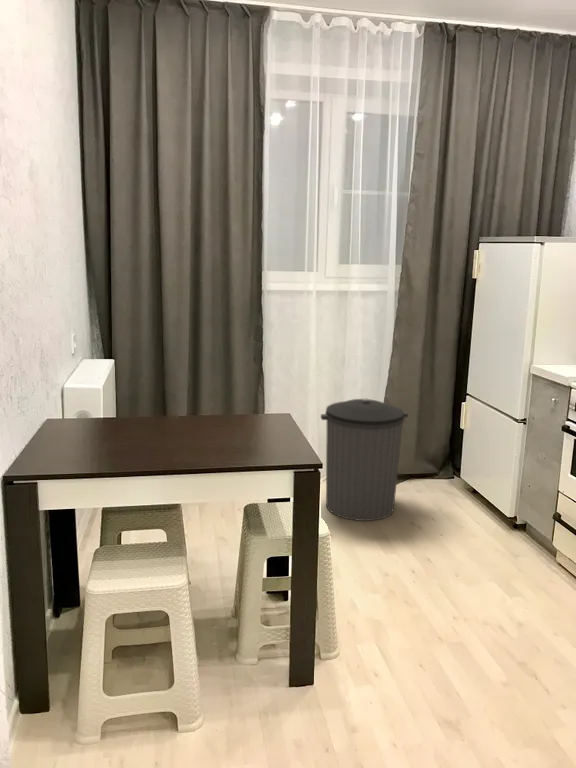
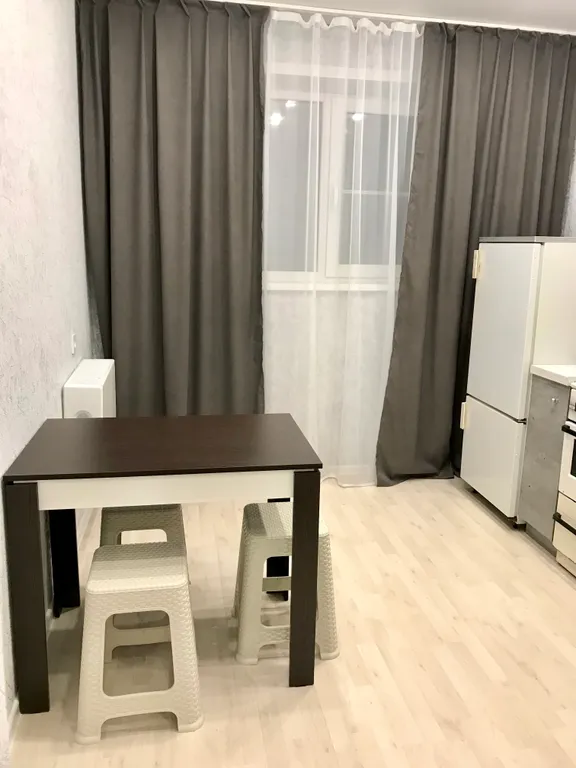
- trash can [320,398,409,522]
